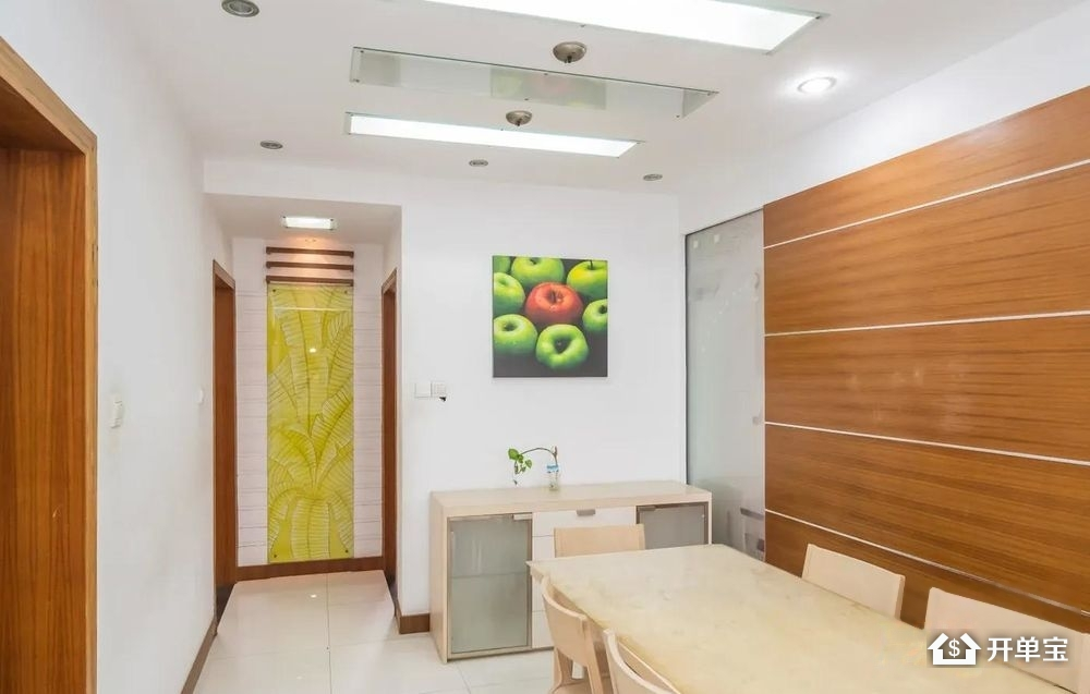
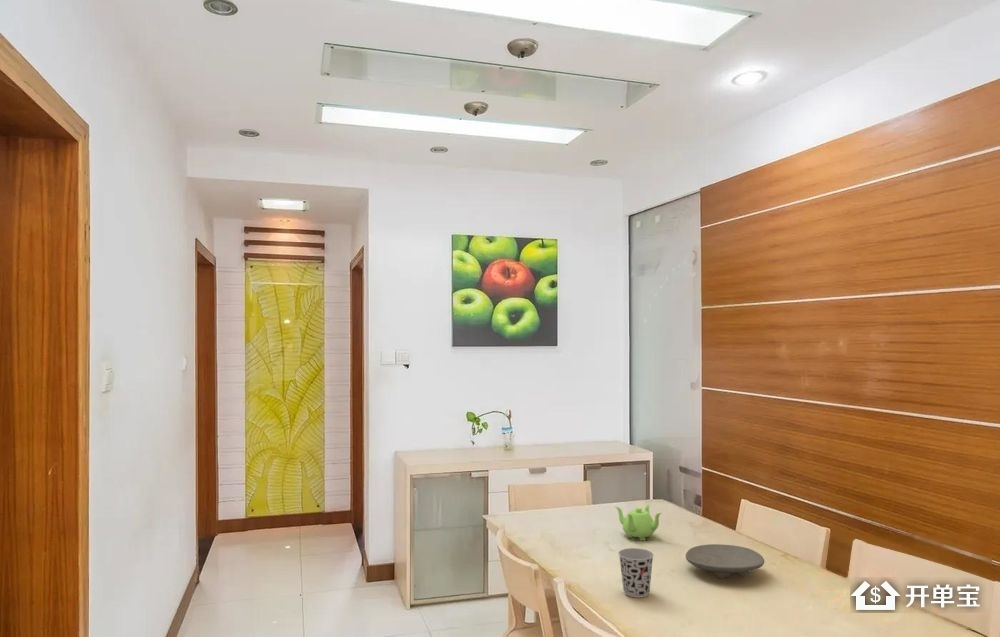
+ cup [617,547,655,599]
+ bowl [685,543,765,579]
+ teapot [614,503,662,542]
